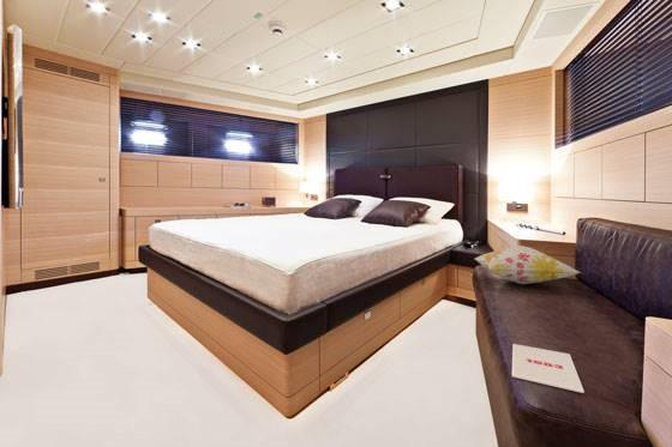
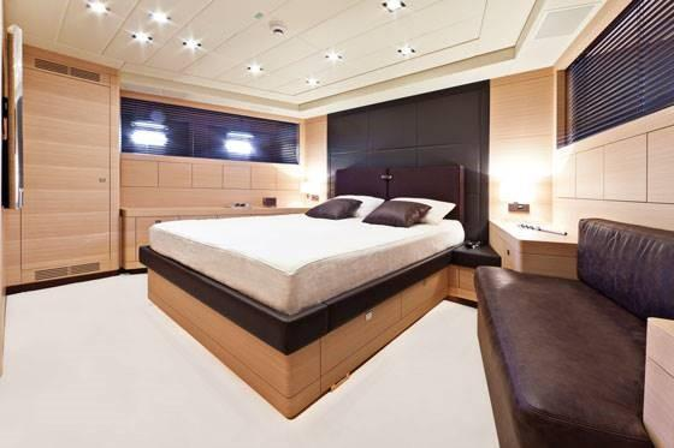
- magazine [511,343,586,394]
- decorative pillow [474,244,581,285]
